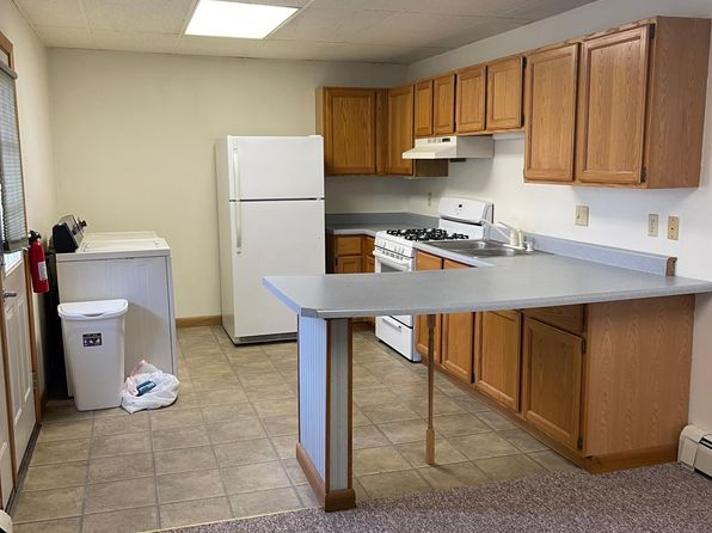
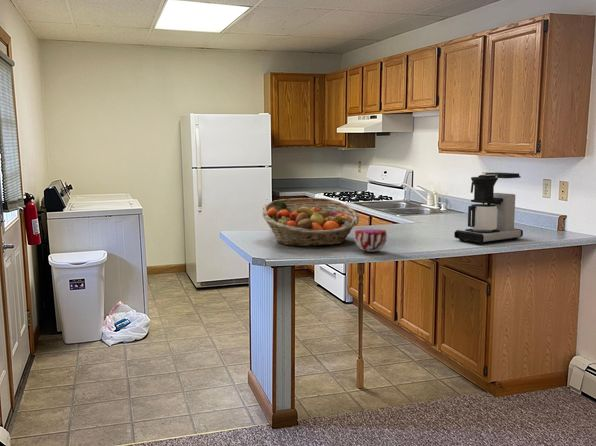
+ decorative bowl [354,229,388,253]
+ coffee maker [453,172,524,245]
+ fruit basket [261,197,360,247]
